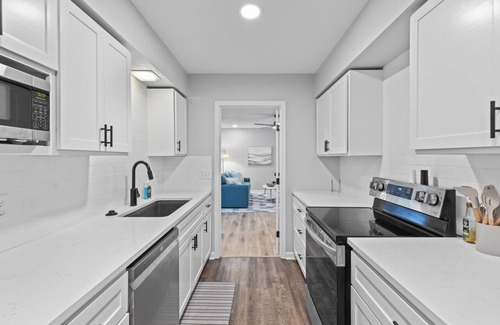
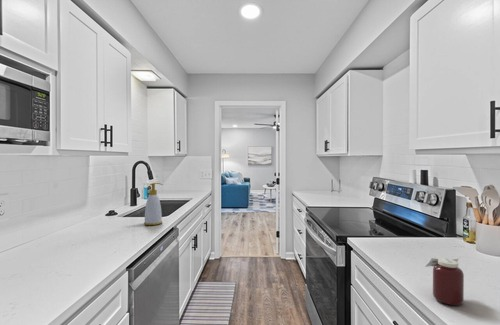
+ soap bottle [143,182,164,226]
+ jar [424,257,465,306]
